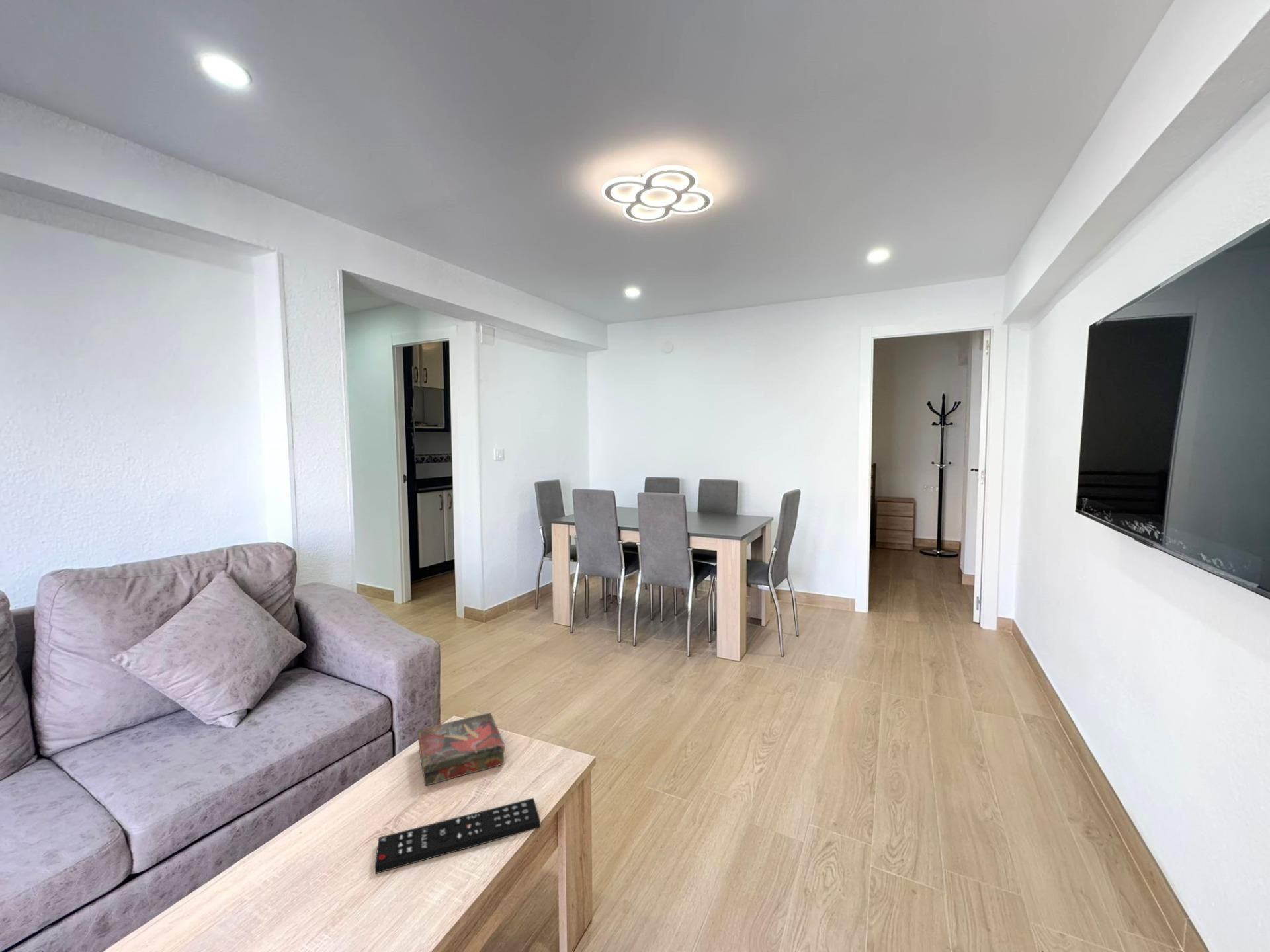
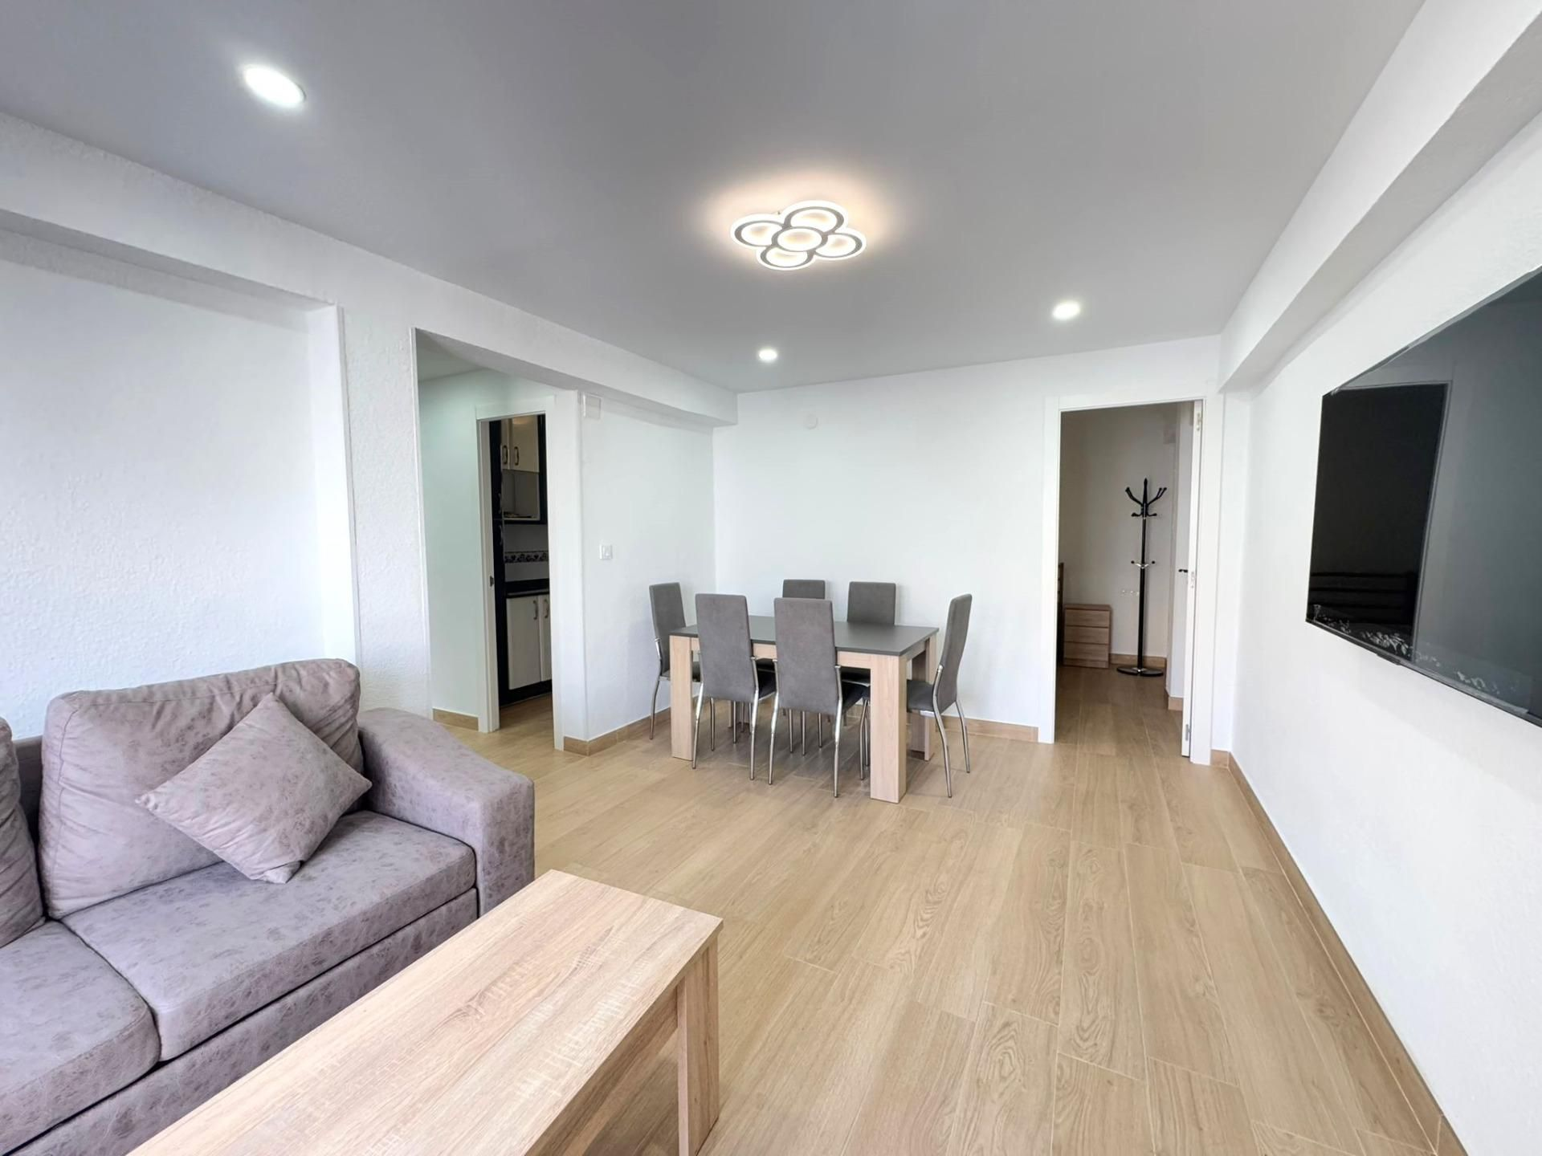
- remote control [374,797,541,875]
- book [417,712,506,787]
